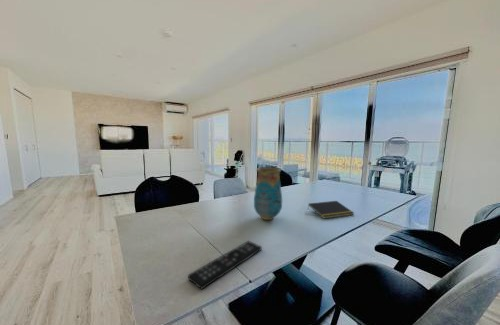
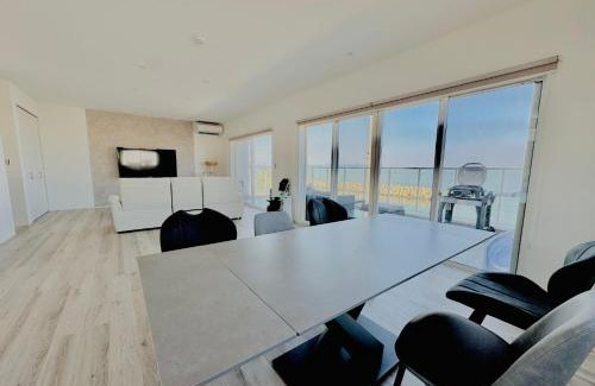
- vase [253,166,283,221]
- notepad [307,200,355,220]
- remote control [187,240,263,290]
